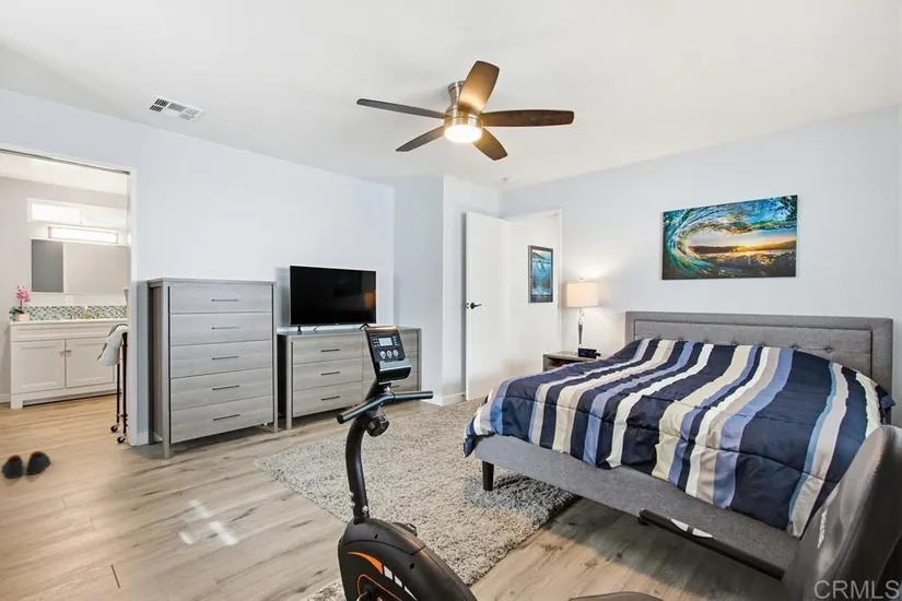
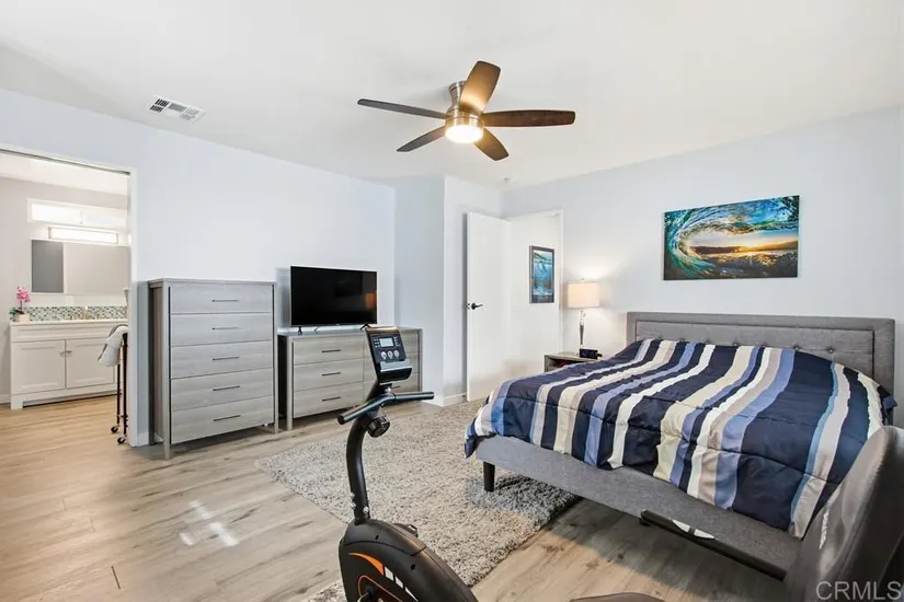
- shoes [0,450,51,480]
